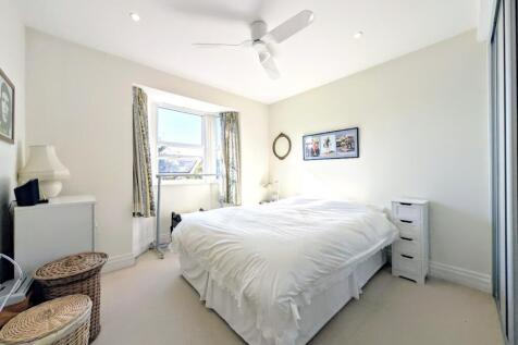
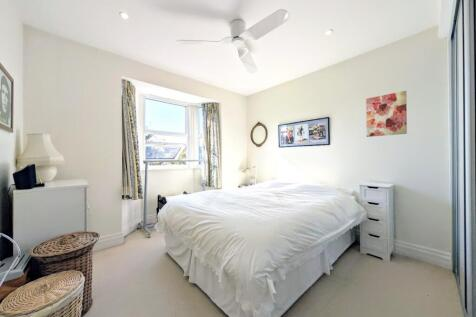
+ wall art [365,90,408,138]
